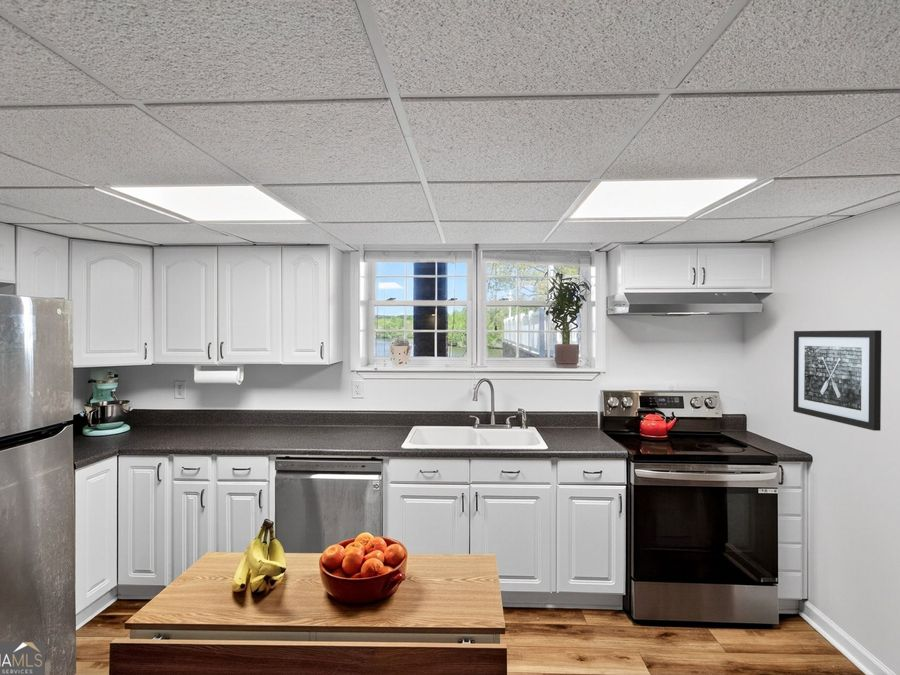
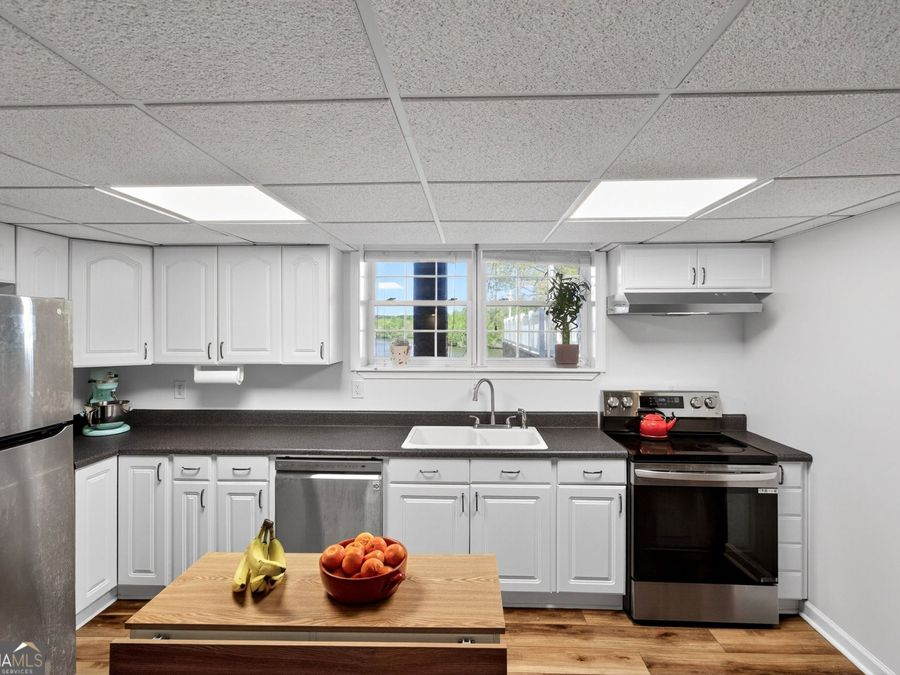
- wall art [792,329,882,432]
